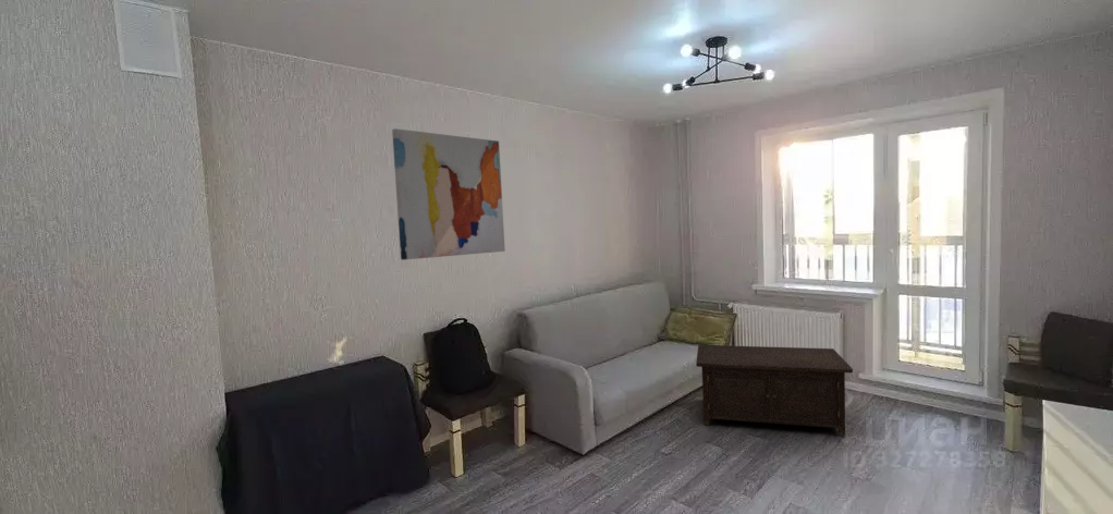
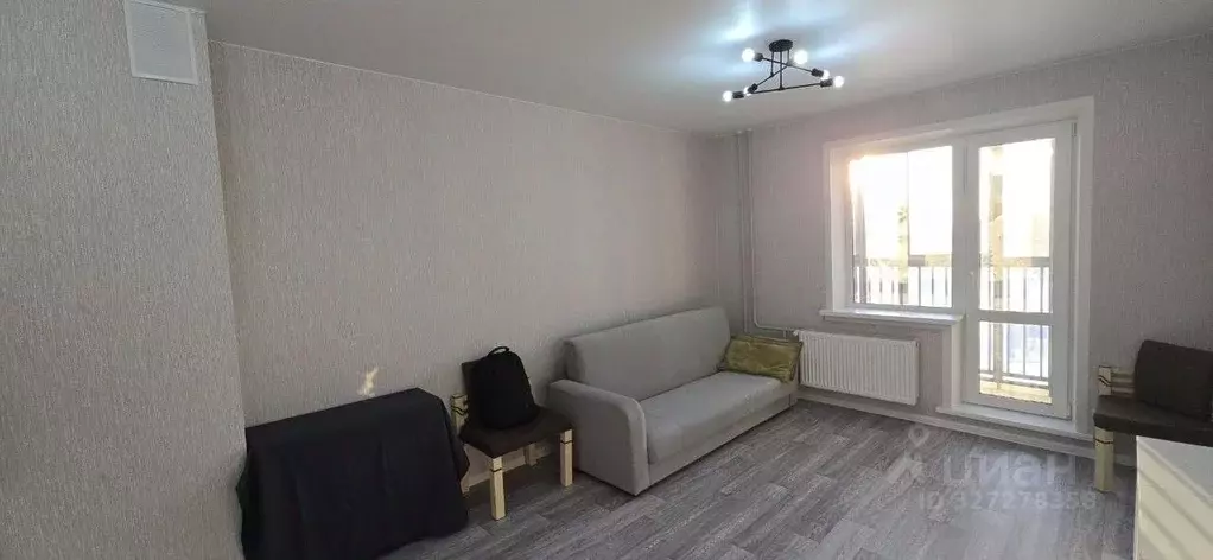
- cabinet [695,344,854,437]
- wall art [391,127,506,261]
